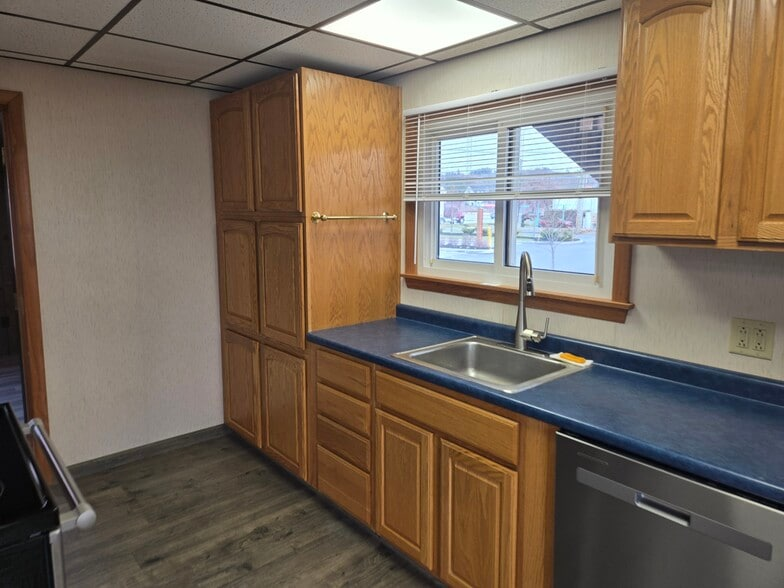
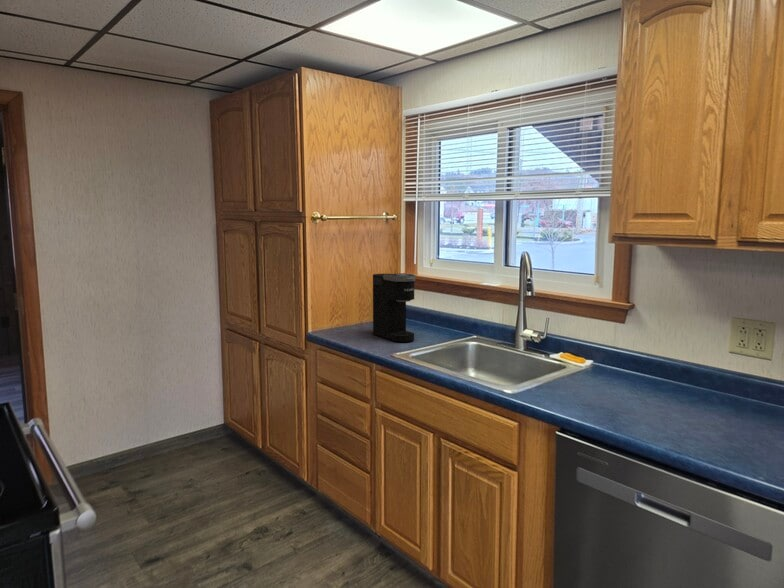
+ coffee maker [372,272,416,343]
